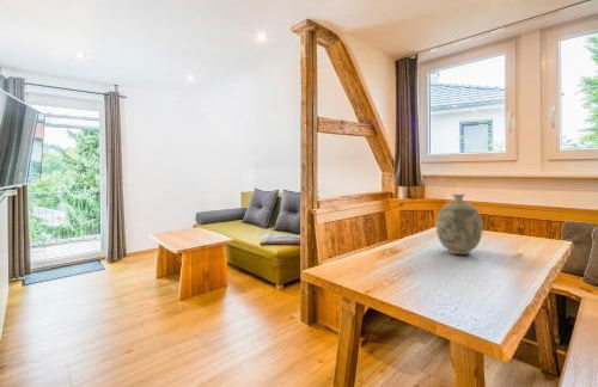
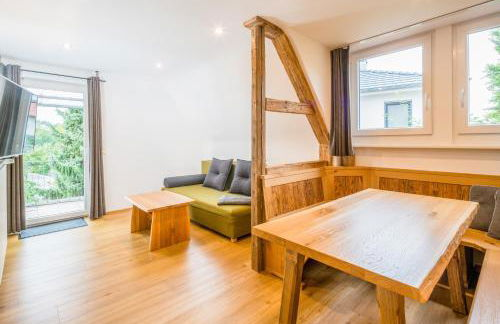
- decorative vase [434,194,484,256]
